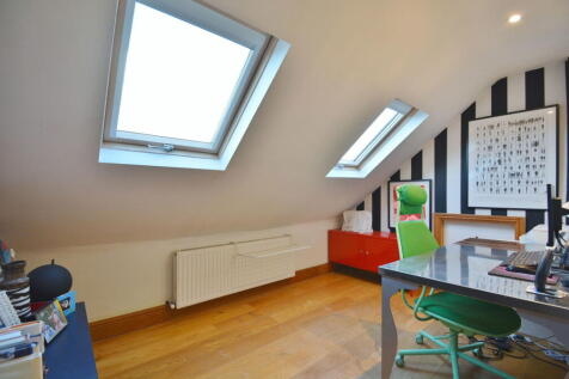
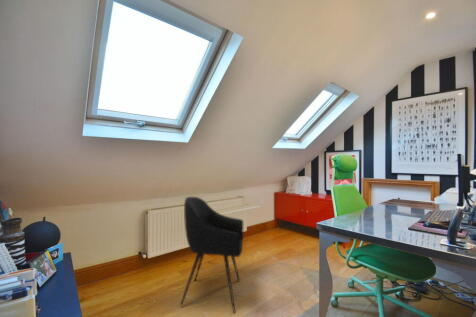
+ armchair [179,196,244,314]
